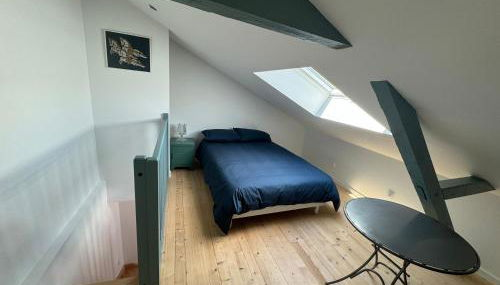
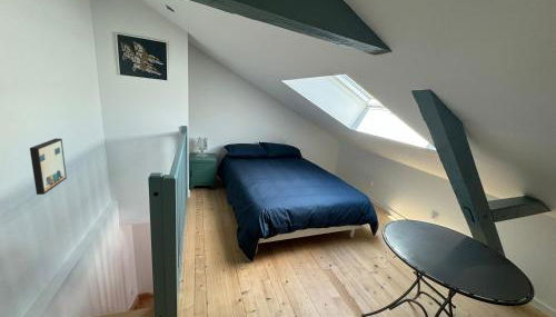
+ wall art [29,138,68,196]
